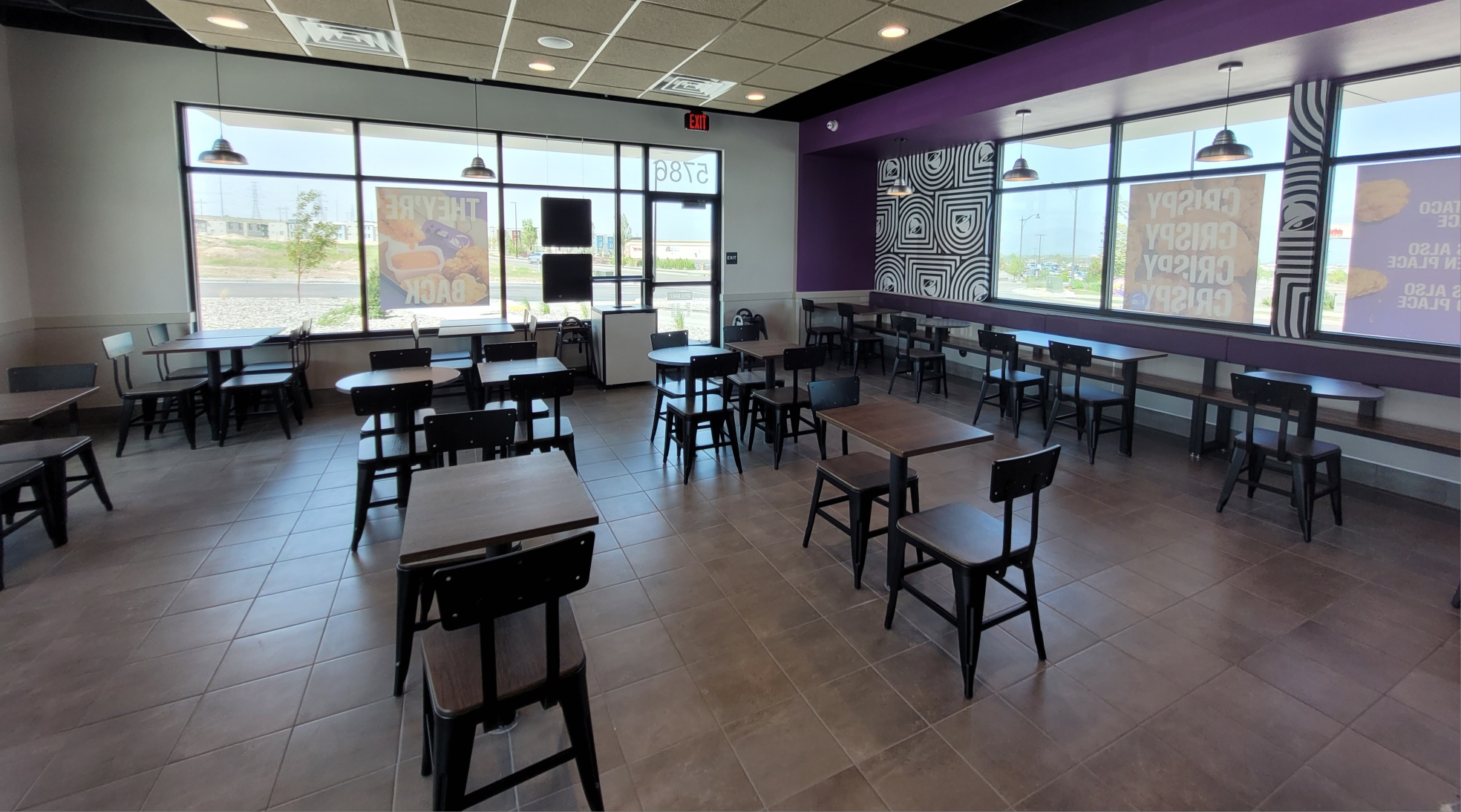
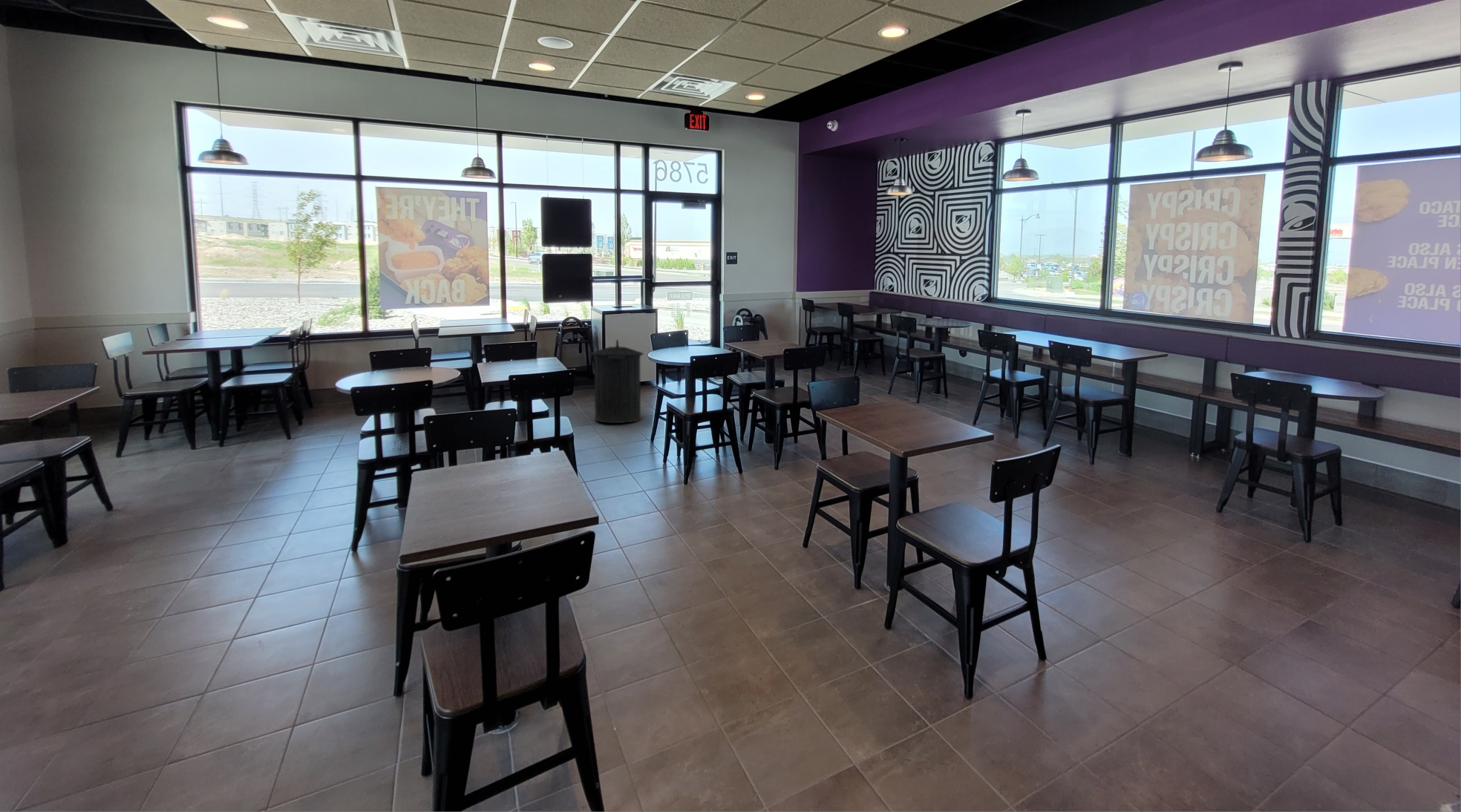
+ trash can [590,338,644,424]
